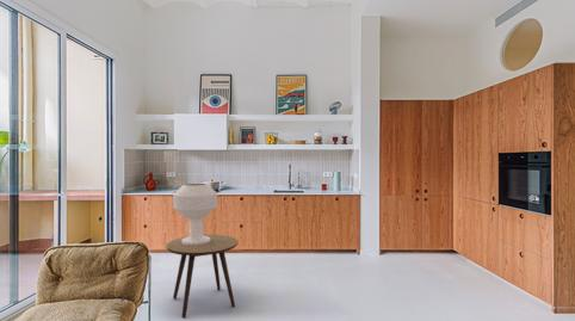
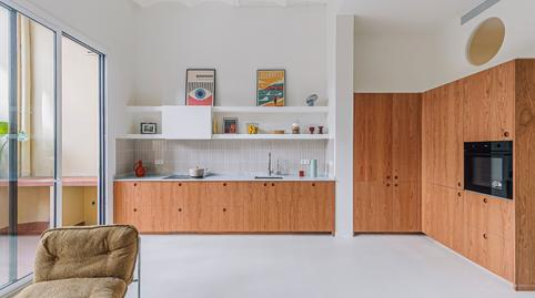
- table lamp [172,183,218,246]
- side table [166,233,240,319]
